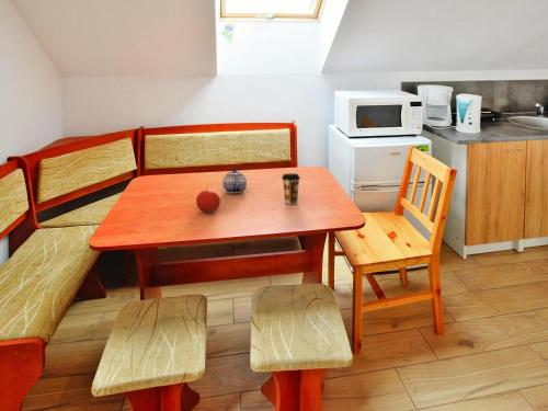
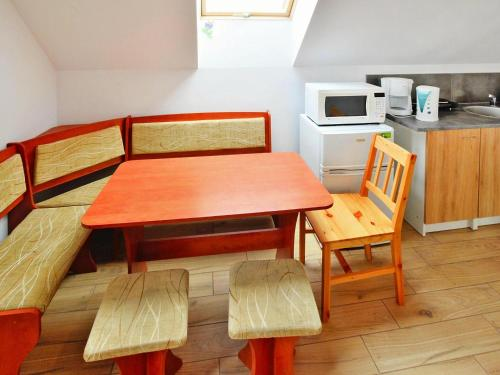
- coffee cup [281,172,301,205]
- teapot [221,168,248,194]
- fruit [195,186,221,214]
